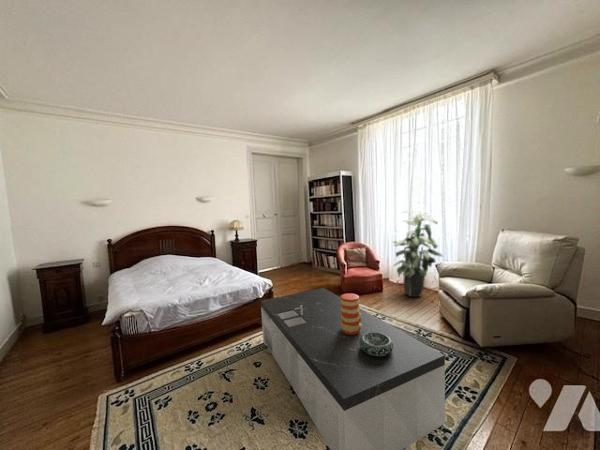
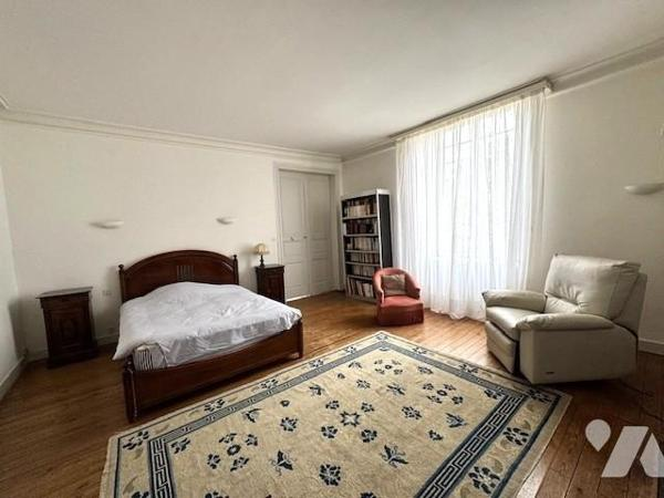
- coffee table [260,287,446,450]
- decorative bowl [359,332,393,356]
- indoor plant [392,209,444,298]
- vase [340,292,362,335]
